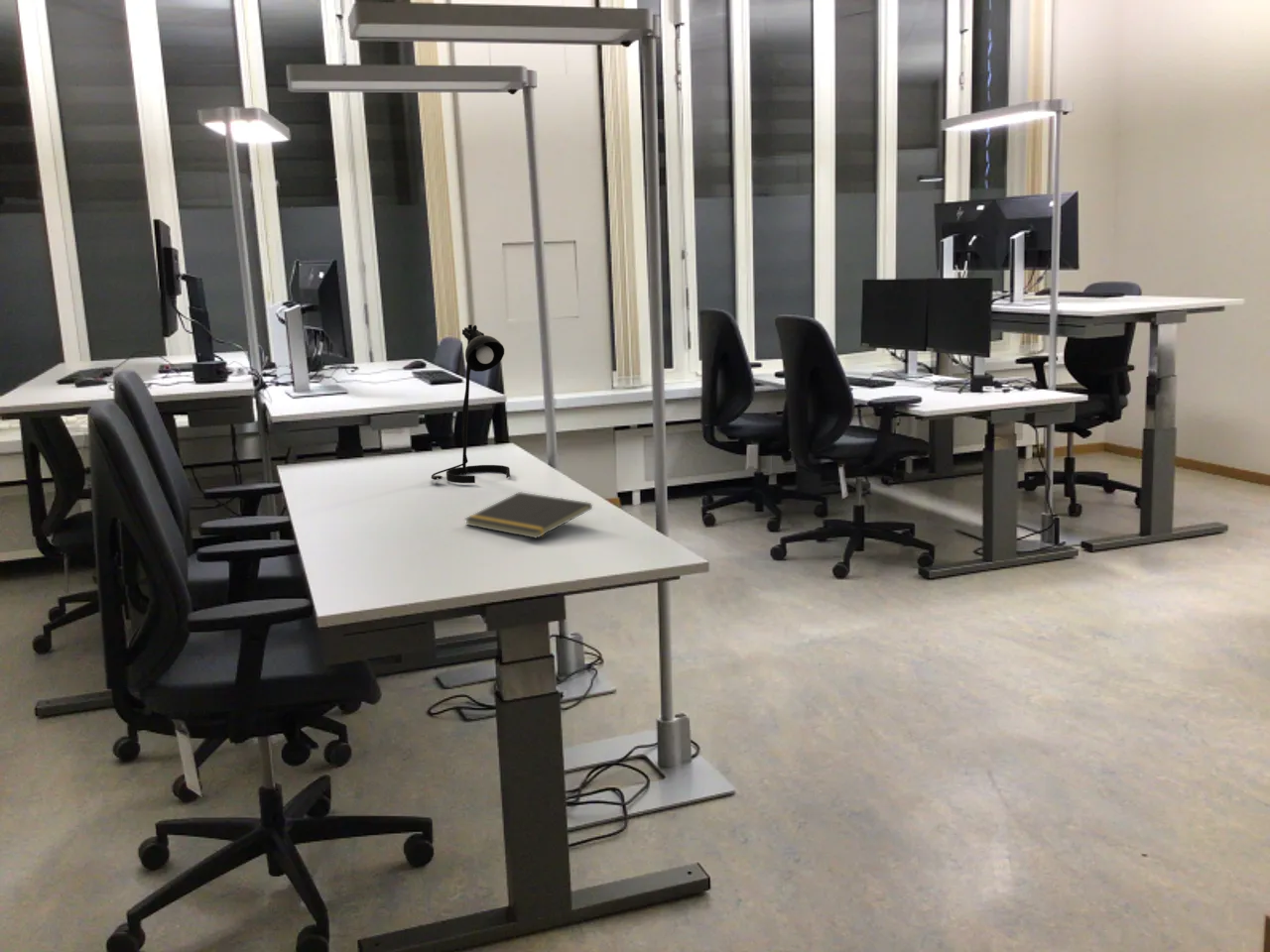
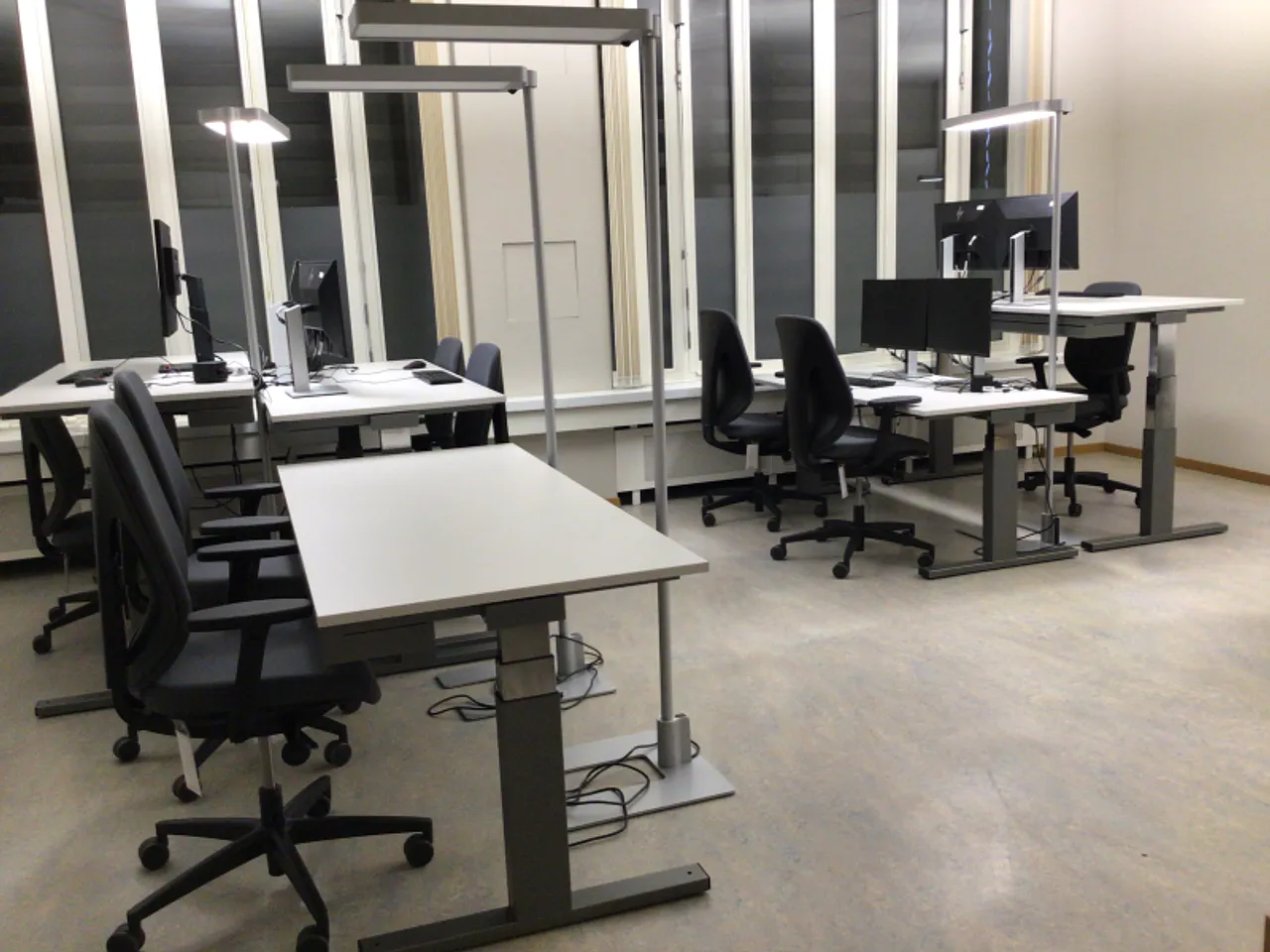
- notepad [463,491,593,539]
- desk lamp [431,323,511,484]
